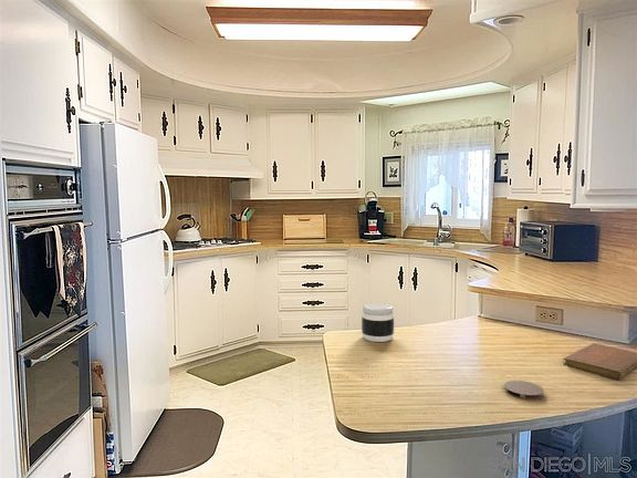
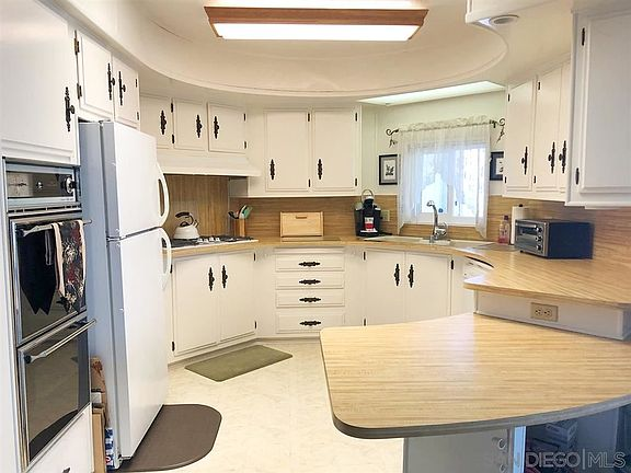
- notebook [562,342,637,381]
- jar [361,302,395,343]
- coaster [503,380,545,402]
